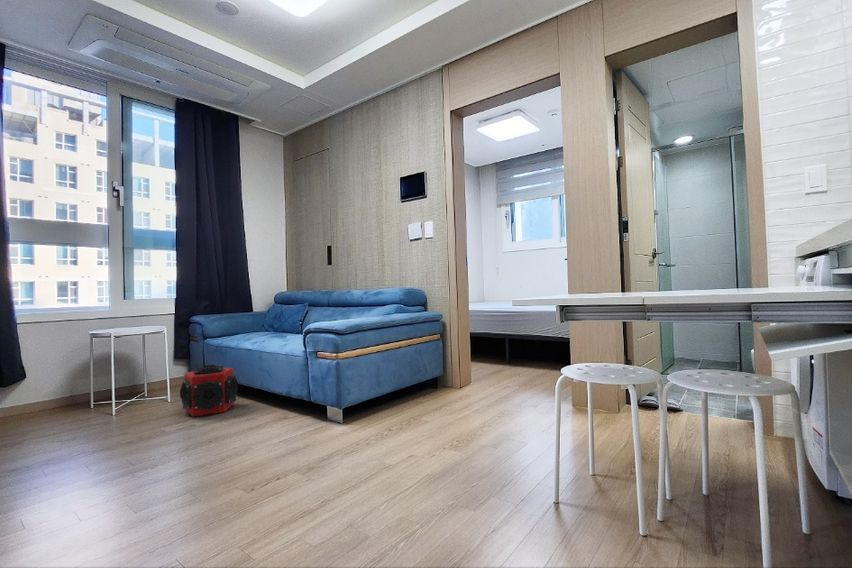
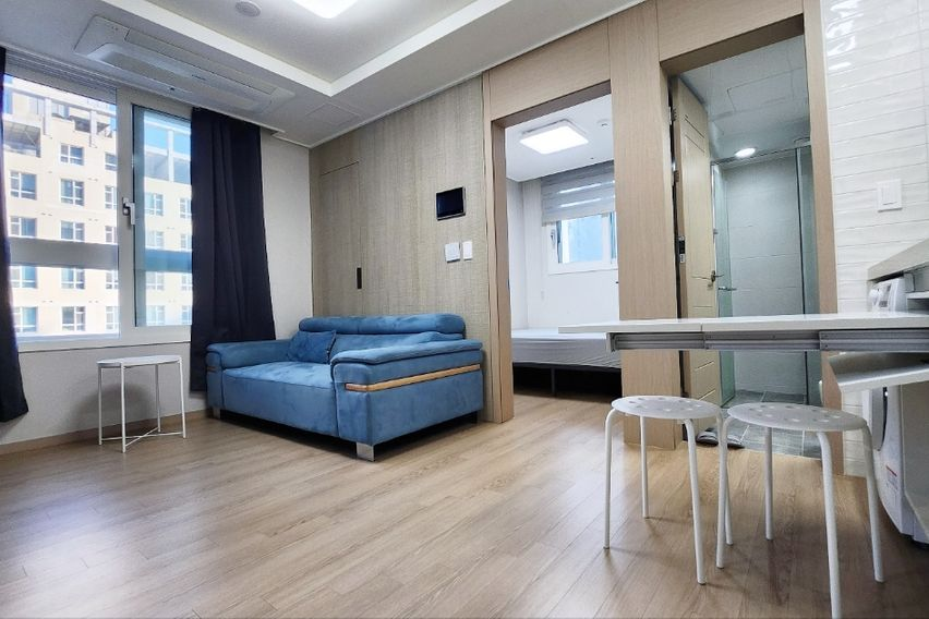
- speaker [179,364,239,418]
